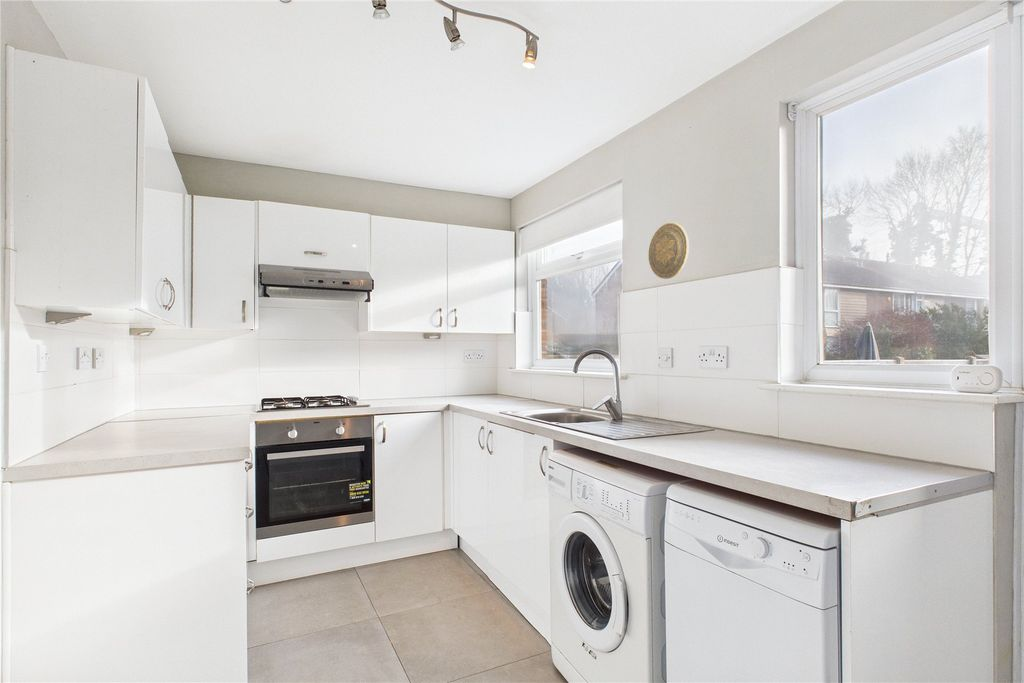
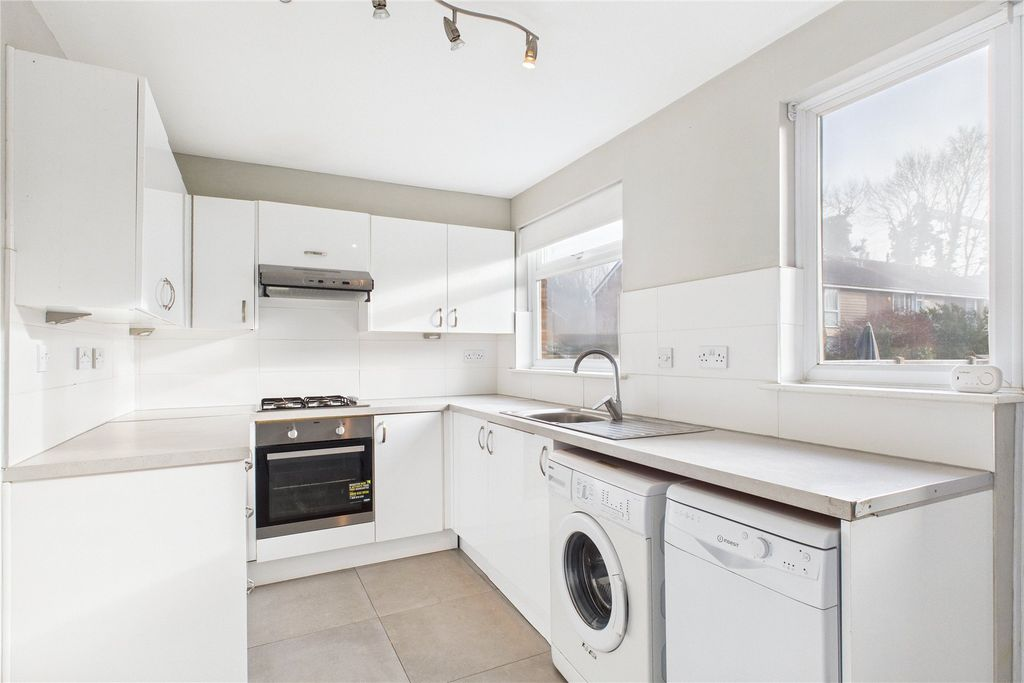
- decorative plate [648,222,690,280]
